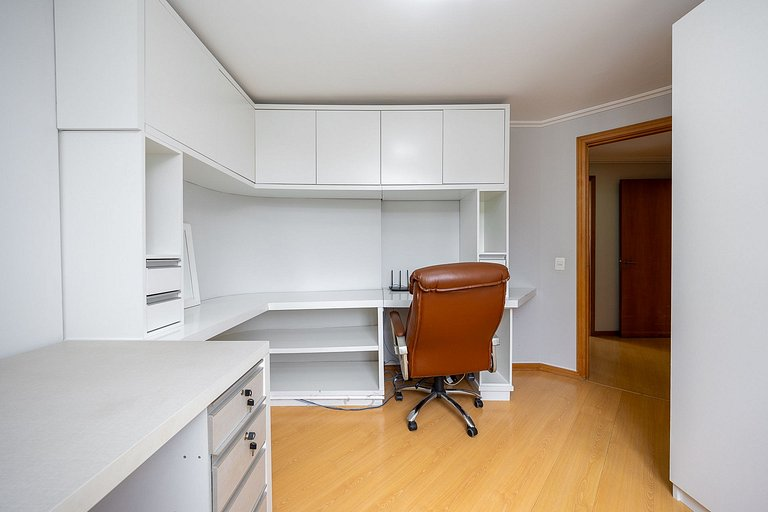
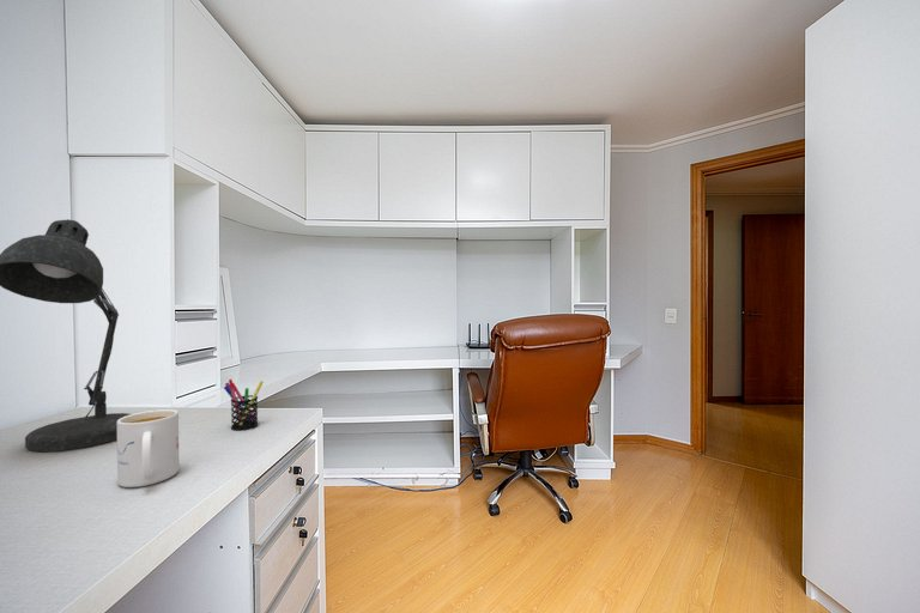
+ pen holder [223,378,265,431]
+ desk lamp [0,218,132,453]
+ mug [116,408,181,488]
